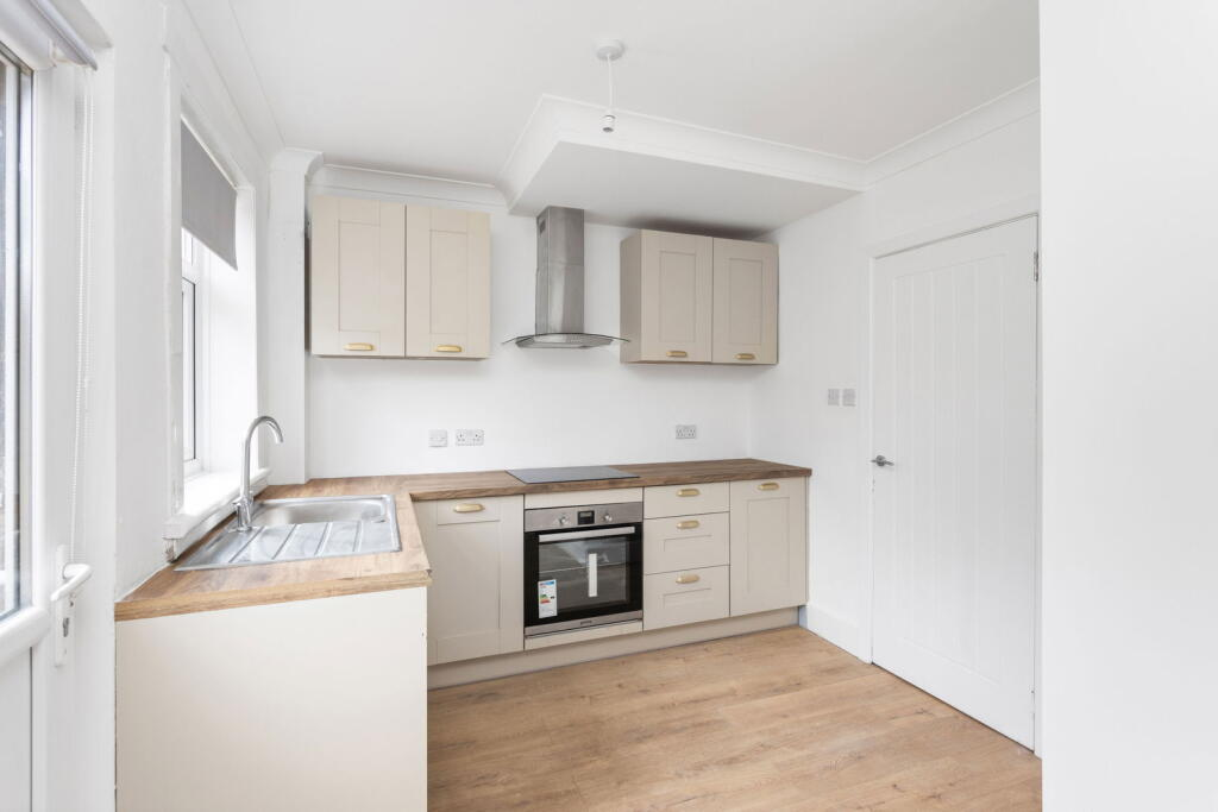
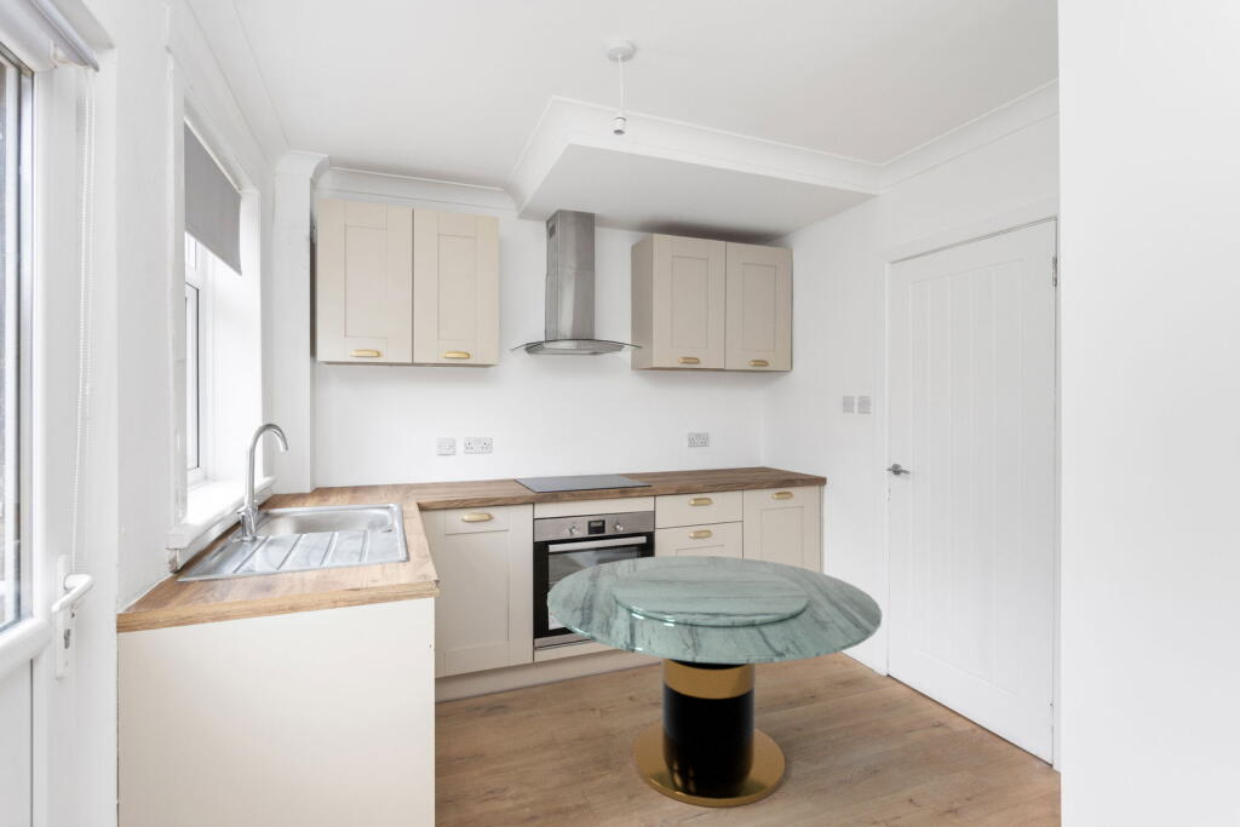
+ dining table [546,555,883,809]
